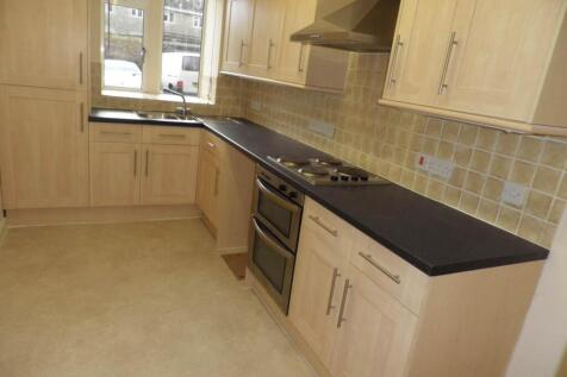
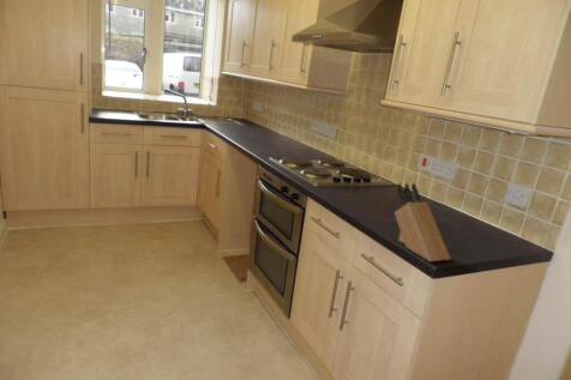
+ knife block [393,182,452,263]
